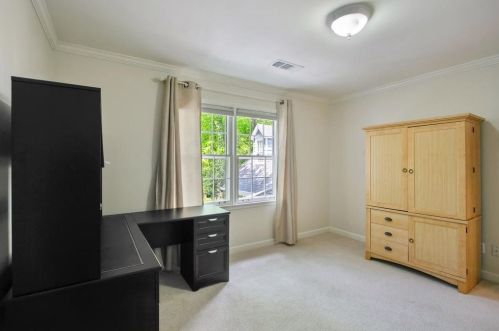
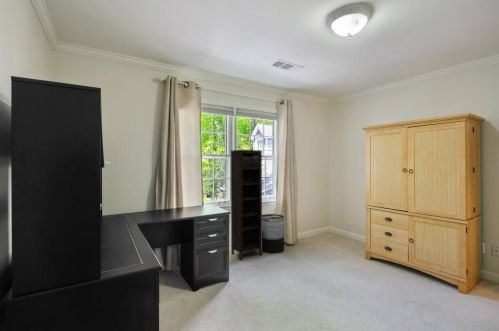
+ trash can [262,213,285,254]
+ bookcase [230,149,263,261]
